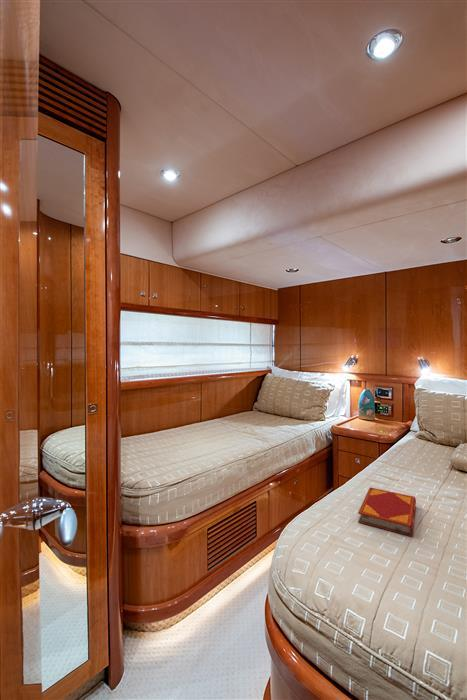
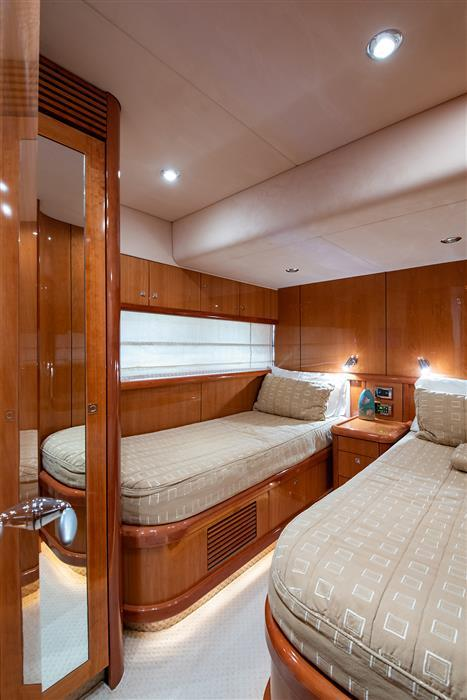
- hardback book [357,487,417,537]
